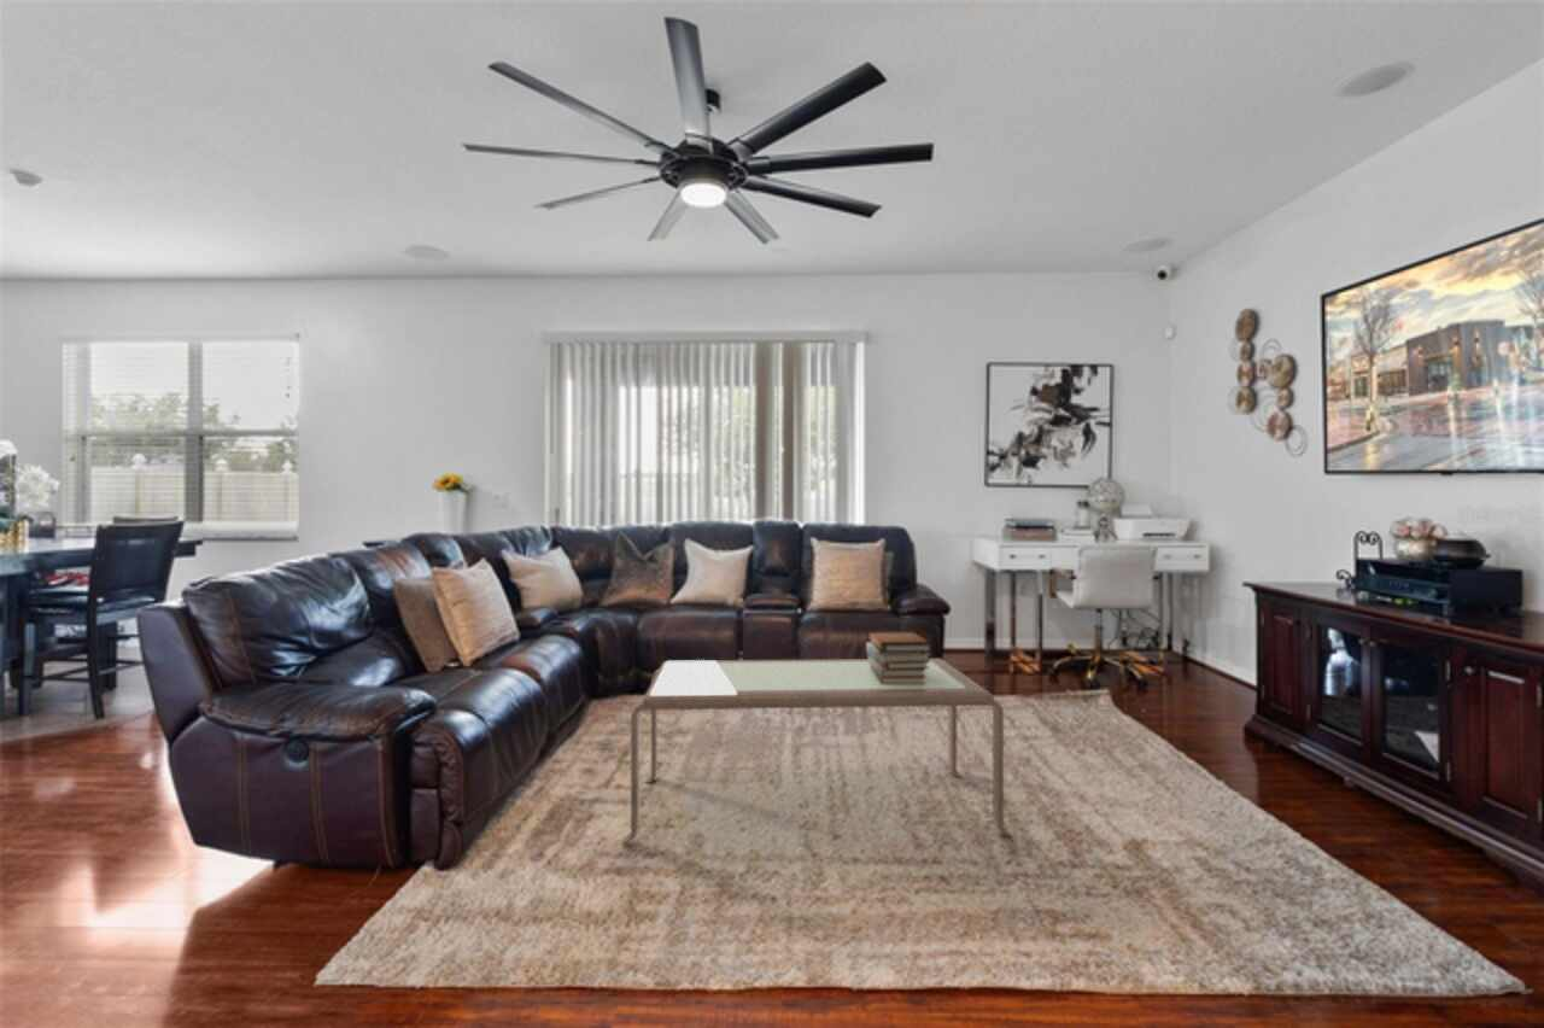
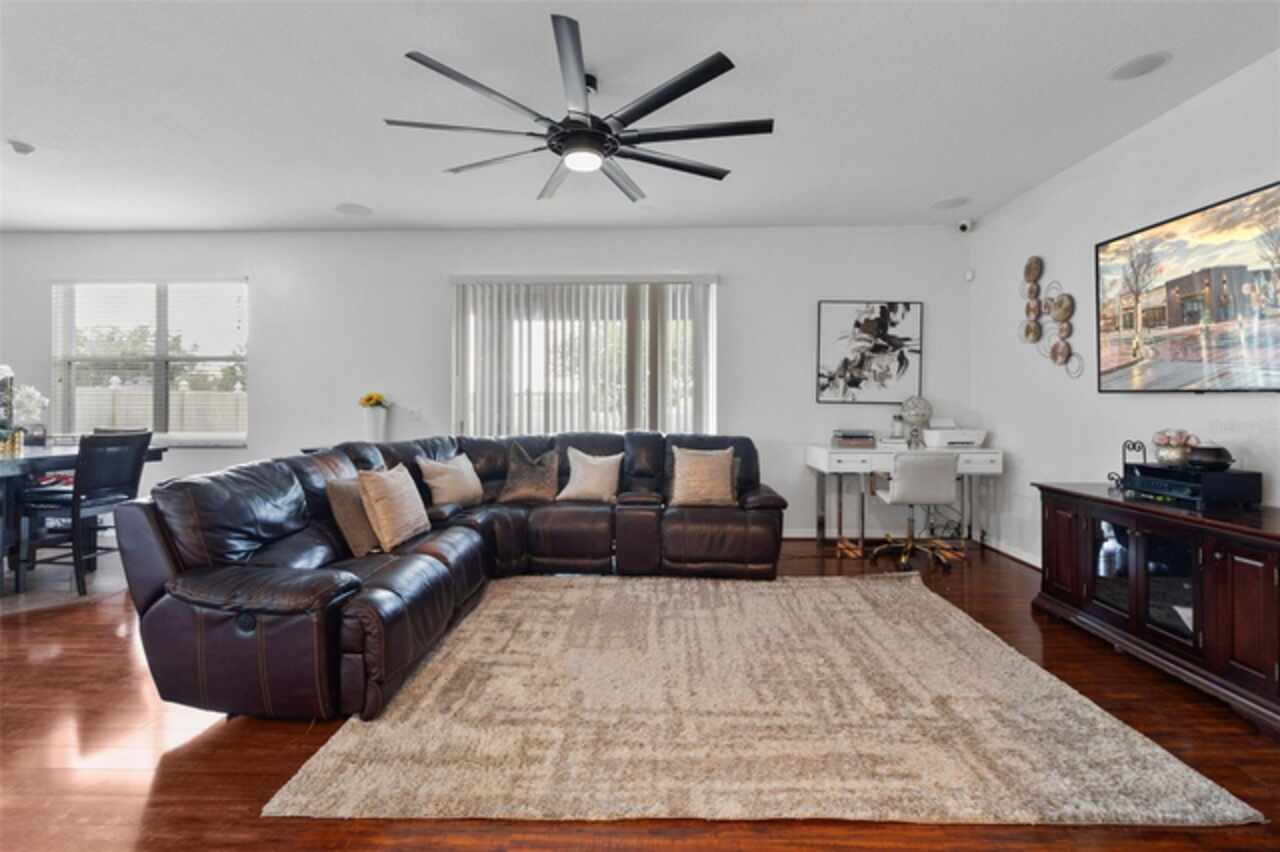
- book stack [865,630,934,684]
- coffee table [620,658,1014,845]
